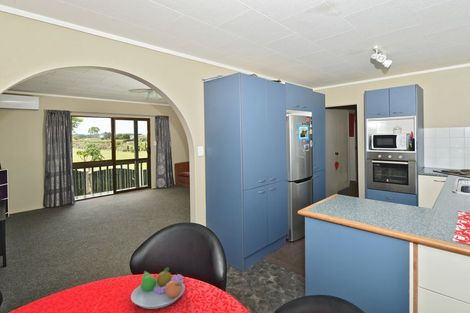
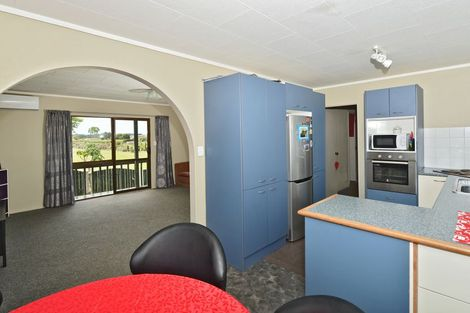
- fruit bowl [130,266,186,310]
